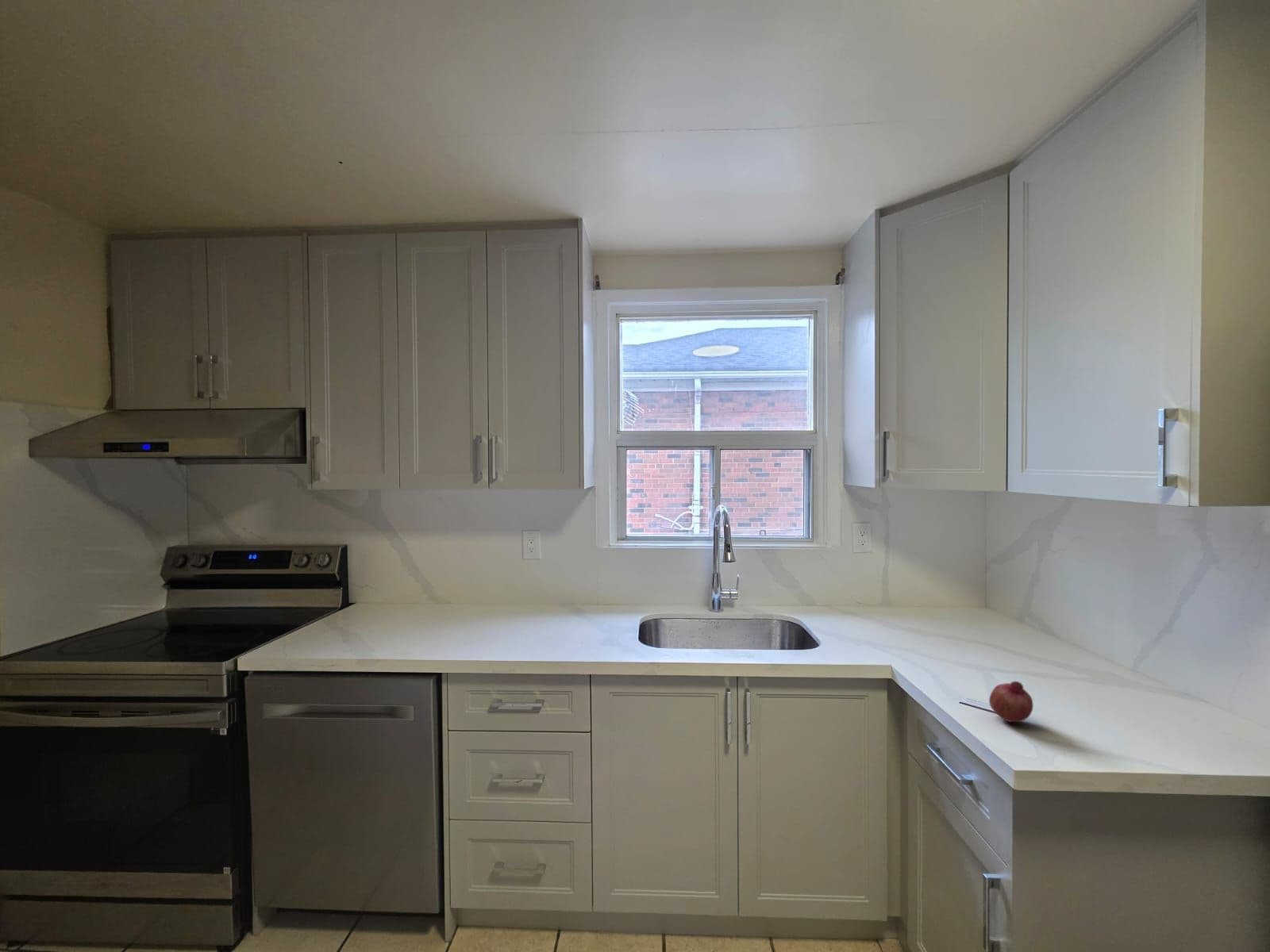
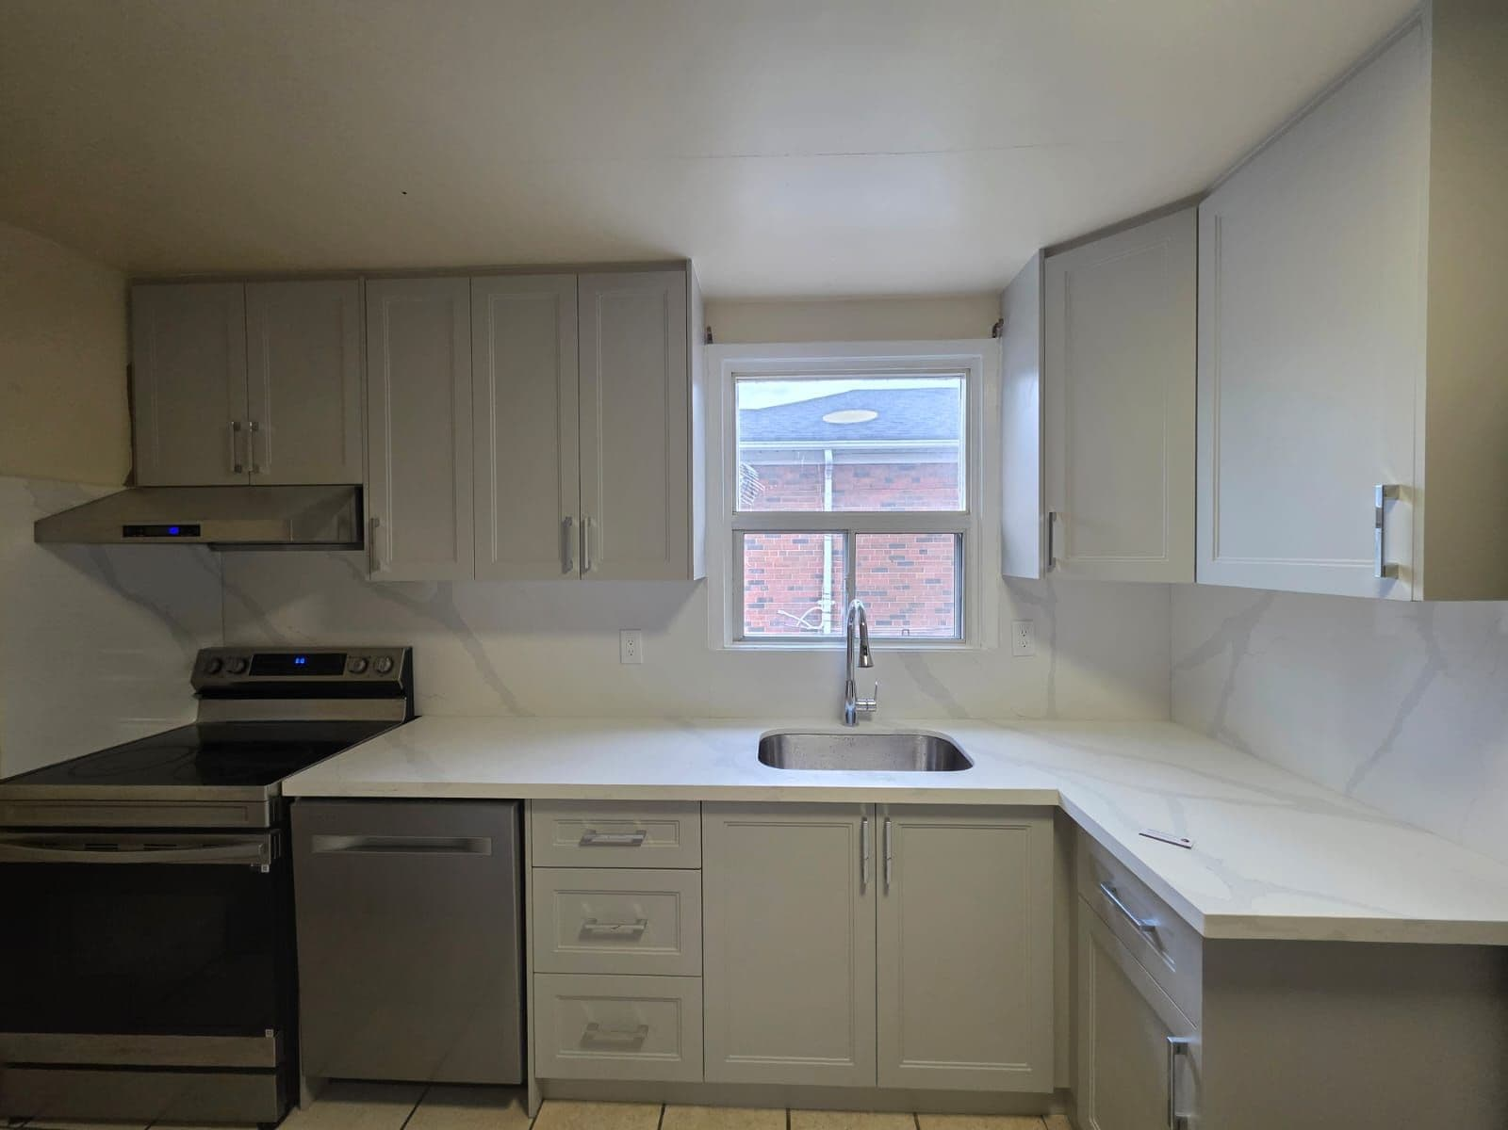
- fruit [988,681,1034,723]
